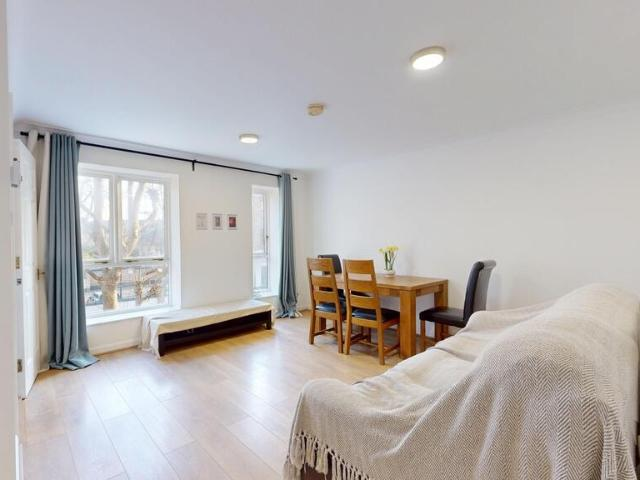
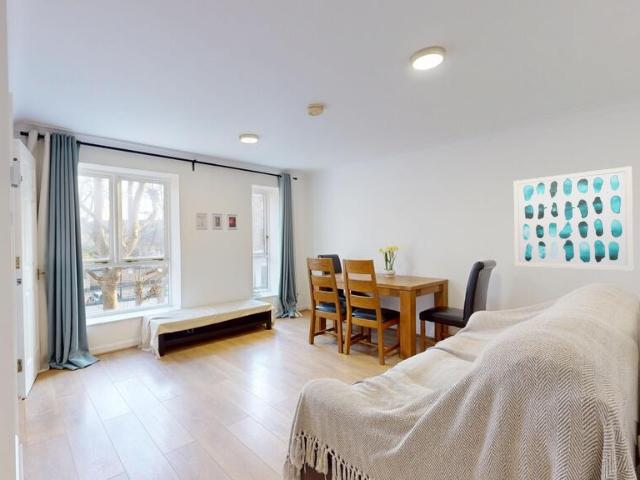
+ wall art [513,165,634,272]
